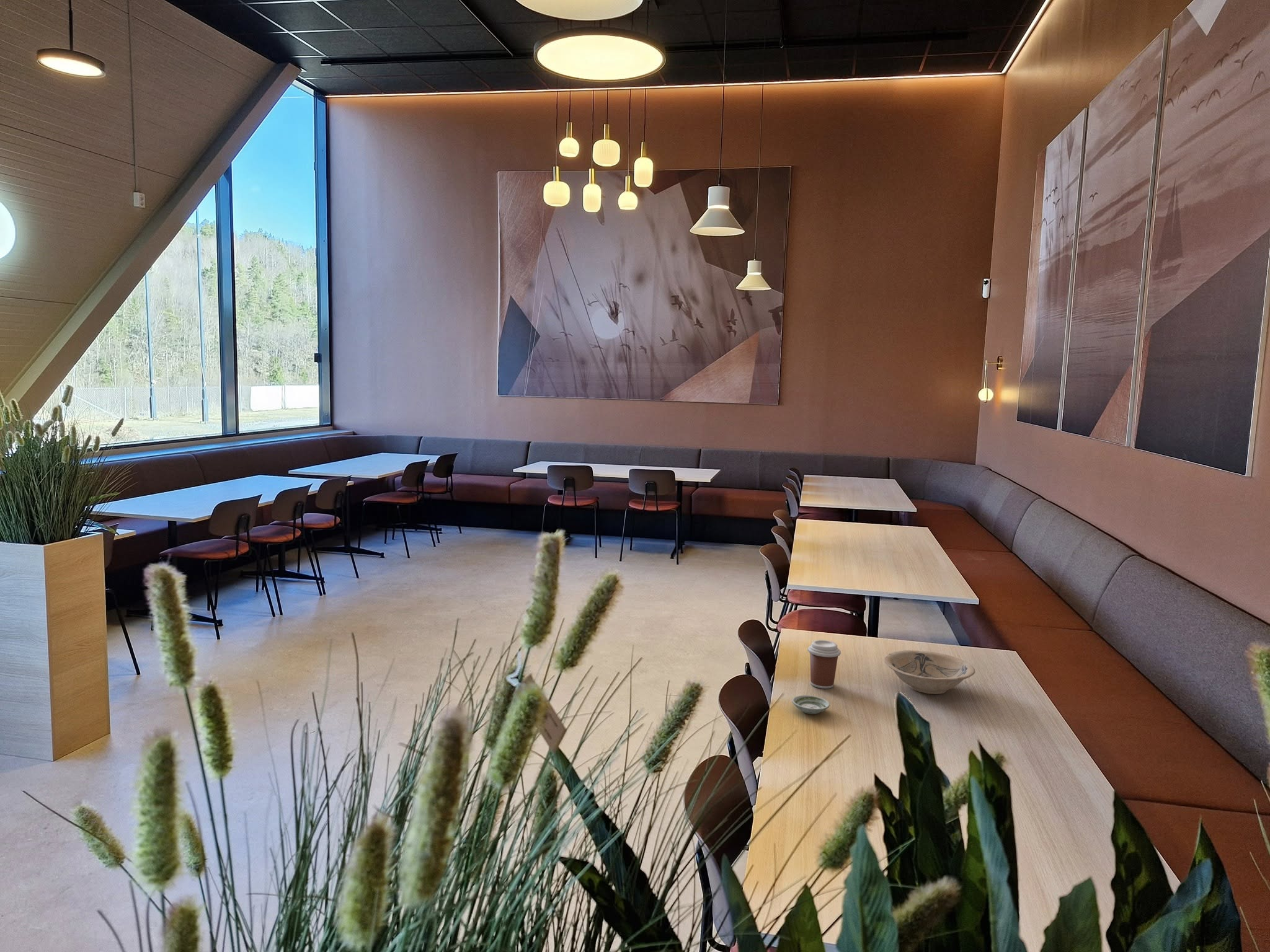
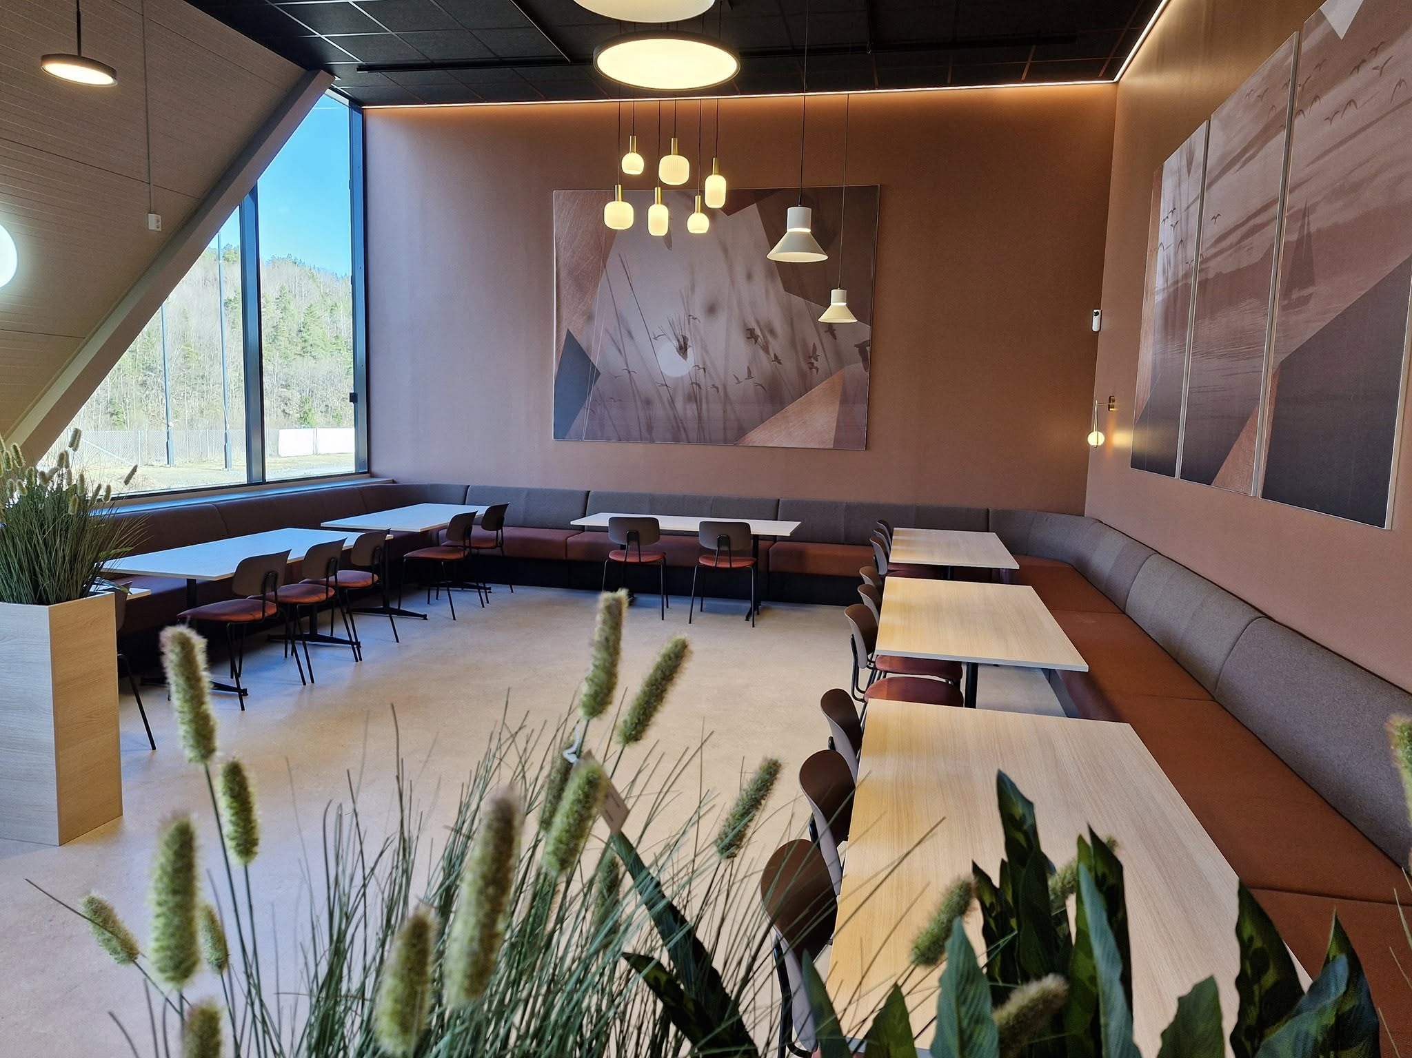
- bowl [884,650,975,695]
- saucer [791,695,830,715]
- coffee cup [807,639,841,689]
